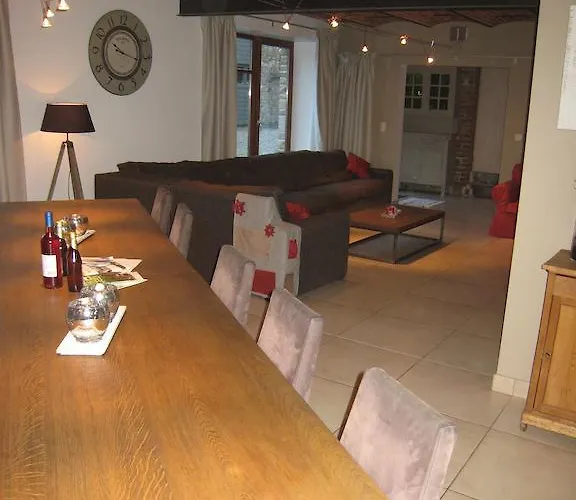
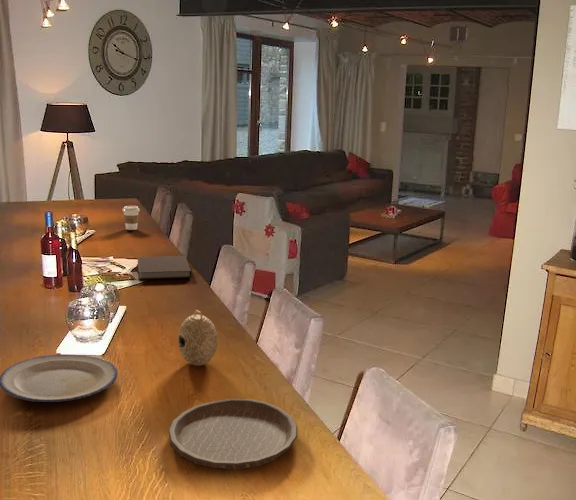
+ notebook [136,255,192,281]
+ coffee cup [122,205,141,231]
+ decorative ball [177,309,219,367]
+ plate [0,354,119,403]
+ plate [167,398,298,470]
